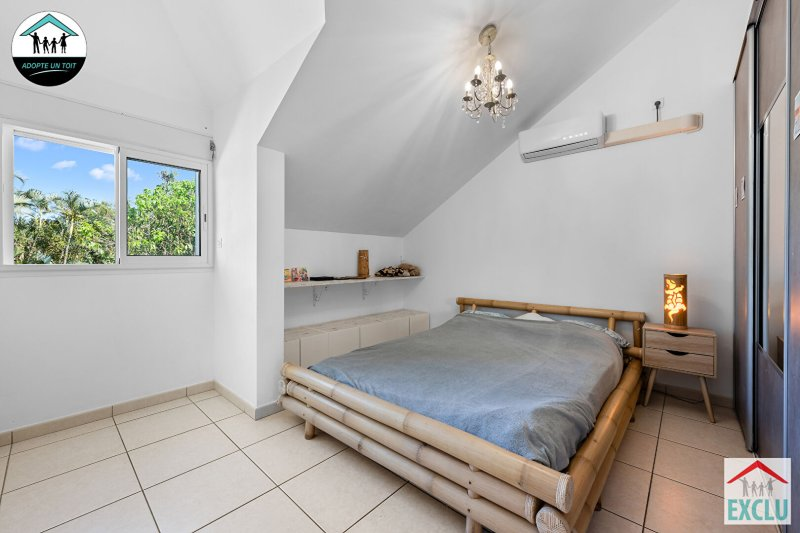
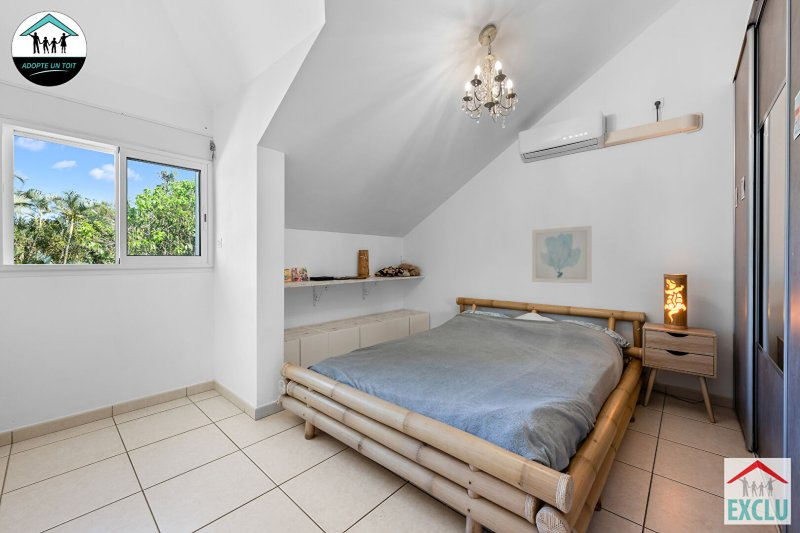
+ wall art [531,225,593,284]
